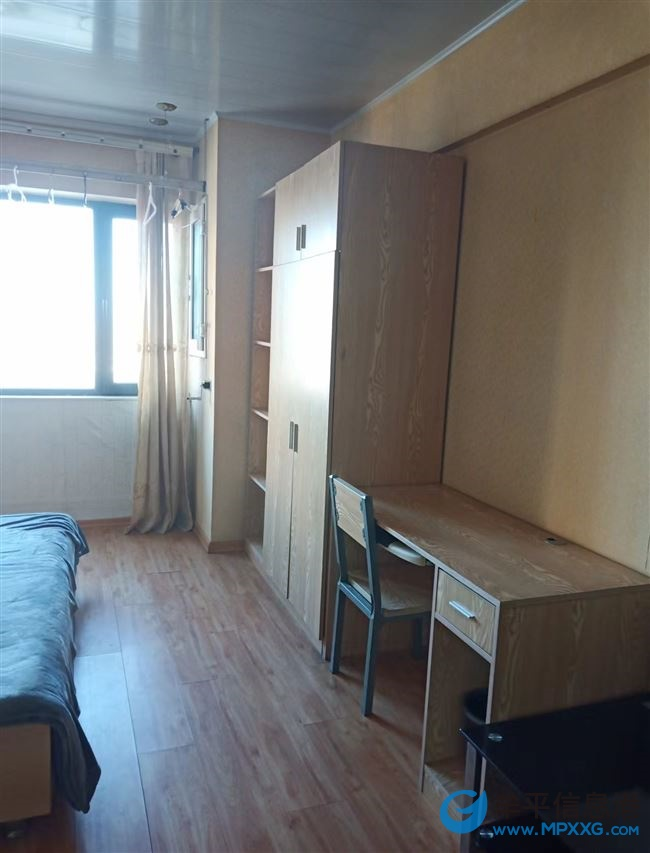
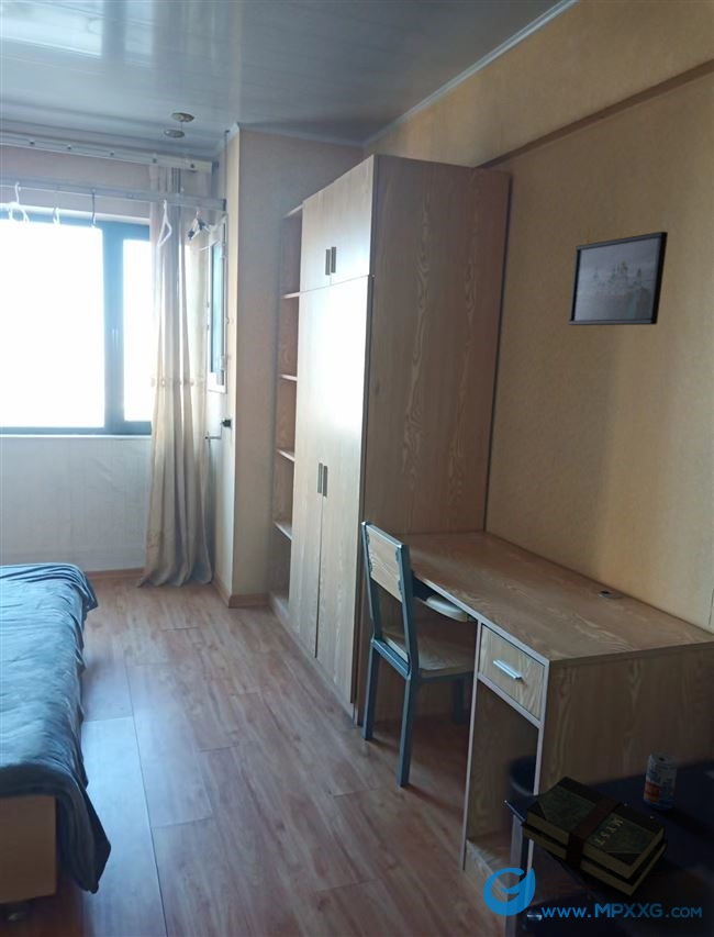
+ book [520,776,669,900]
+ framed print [568,231,669,326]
+ beverage can [643,750,679,812]
